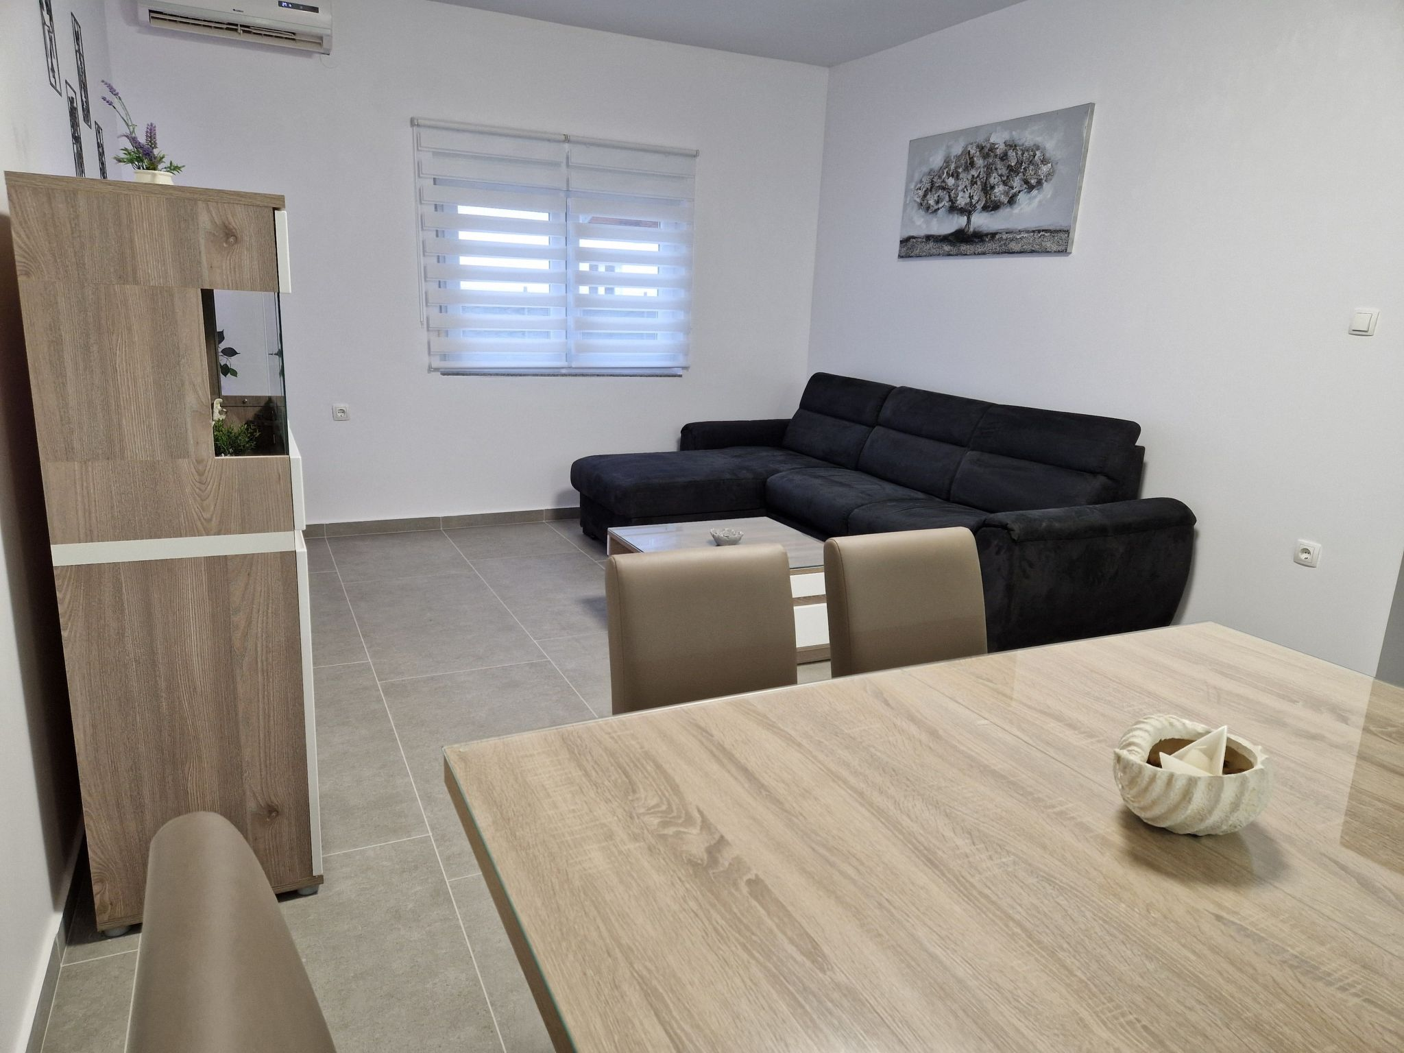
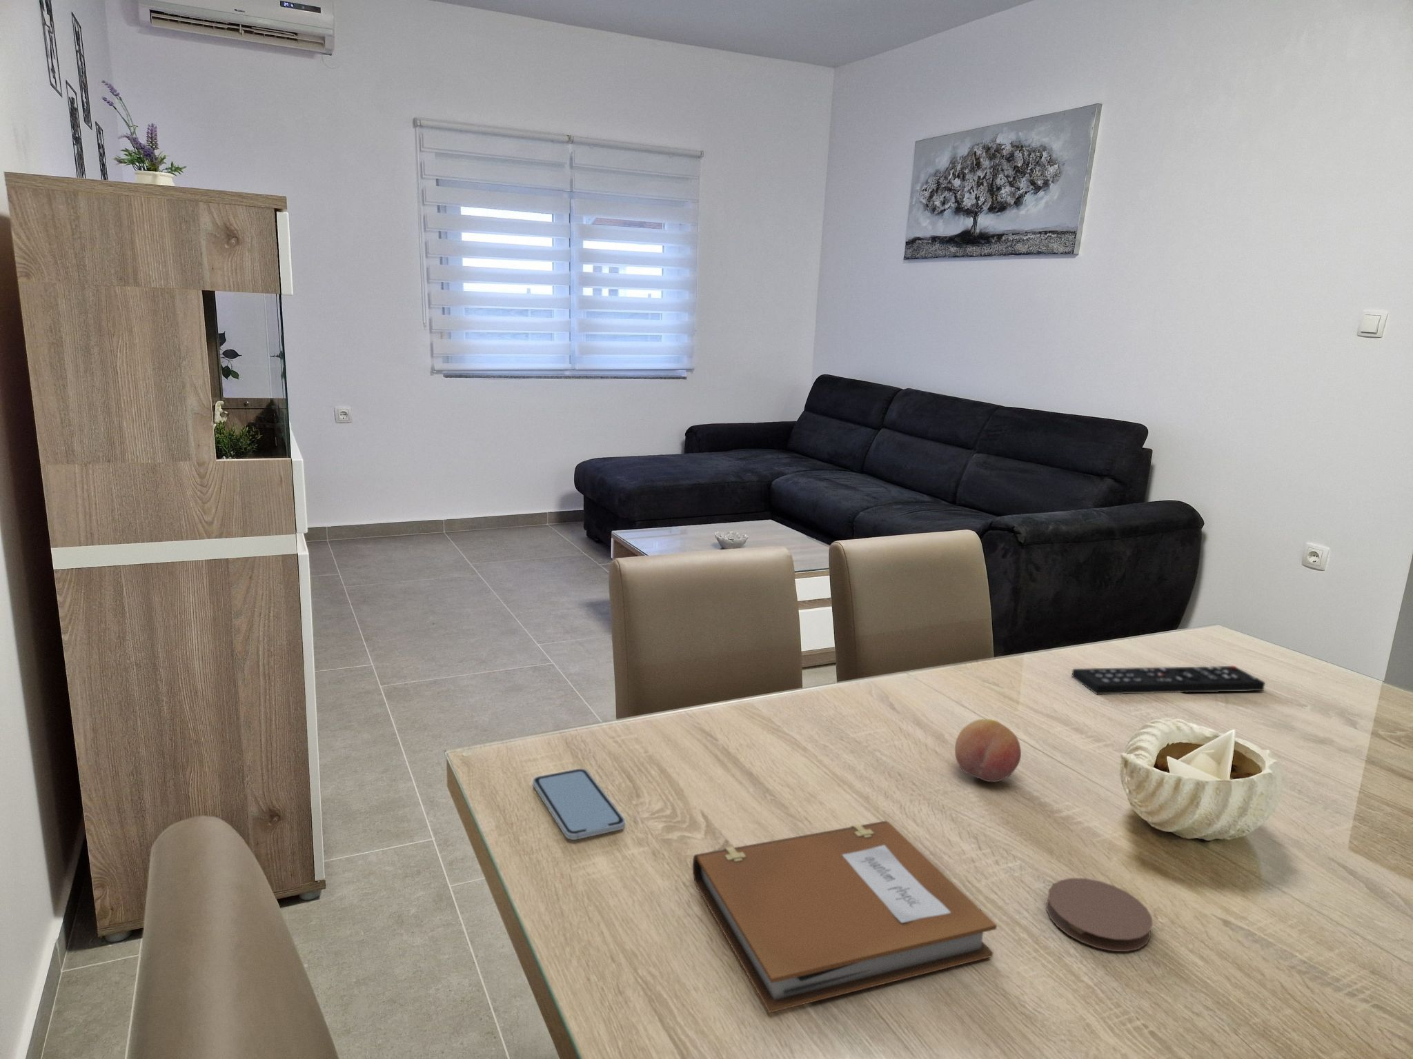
+ notebook [692,820,998,1013]
+ coaster [1046,877,1154,952]
+ remote control [1070,665,1266,695]
+ smartphone [532,768,625,841]
+ fruit [955,719,1021,782]
